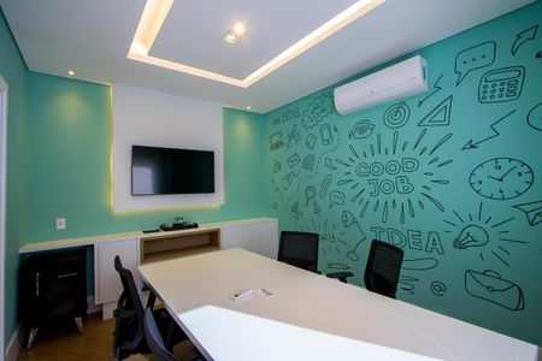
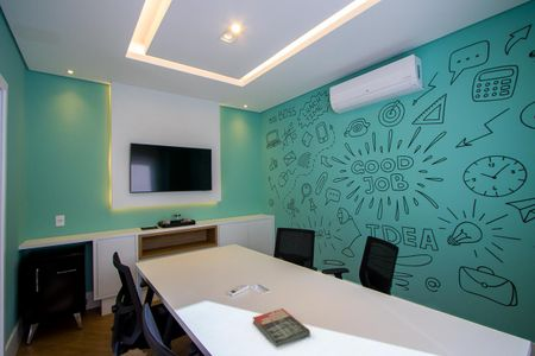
+ book [252,307,311,348]
